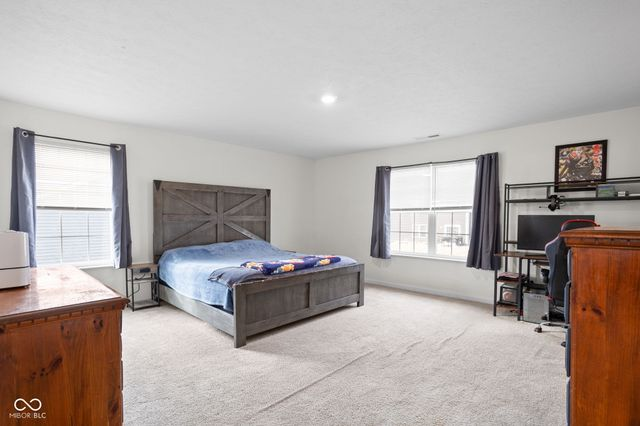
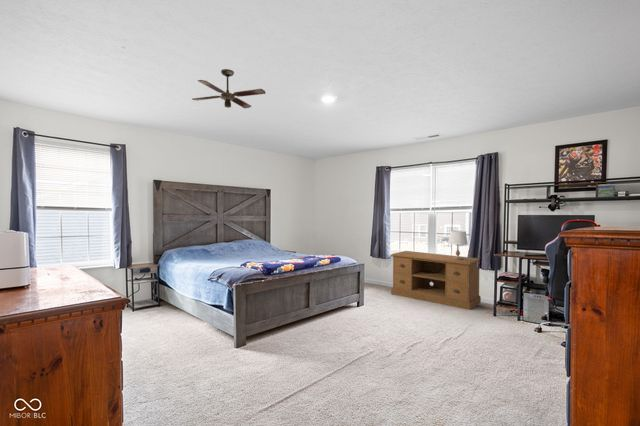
+ table lamp [447,229,469,260]
+ tv stand [390,250,482,311]
+ ceiling fan [191,68,266,109]
